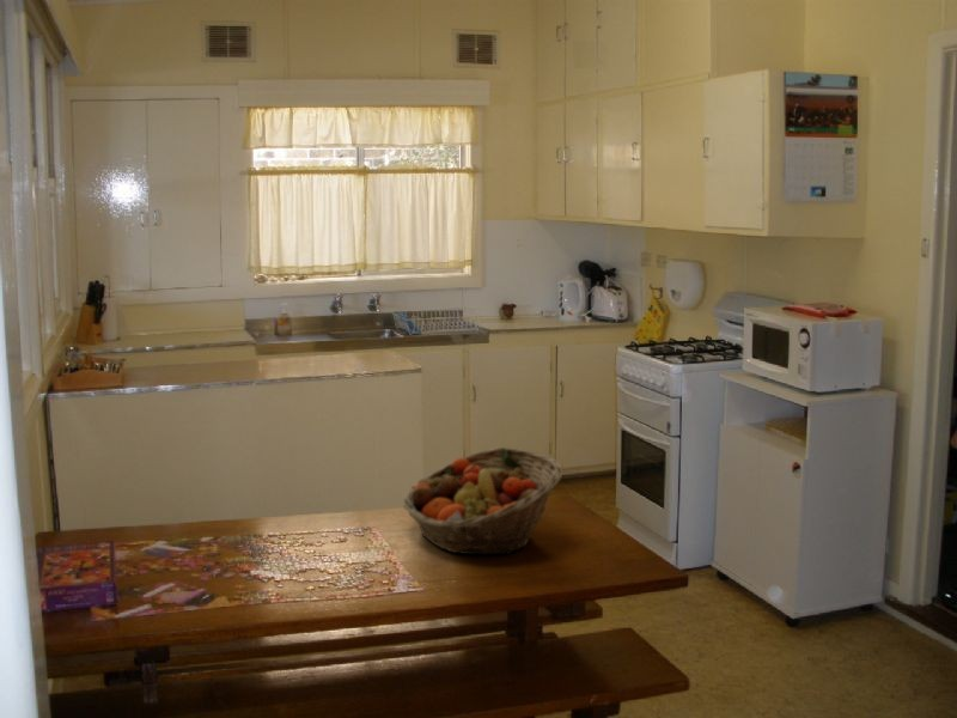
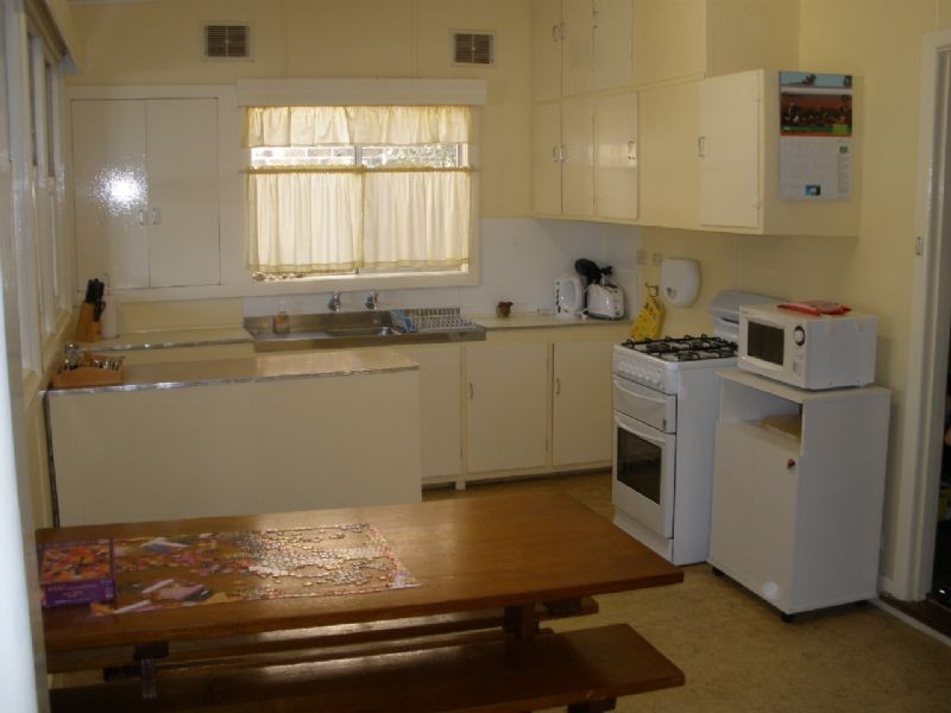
- fruit basket [402,446,563,556]
